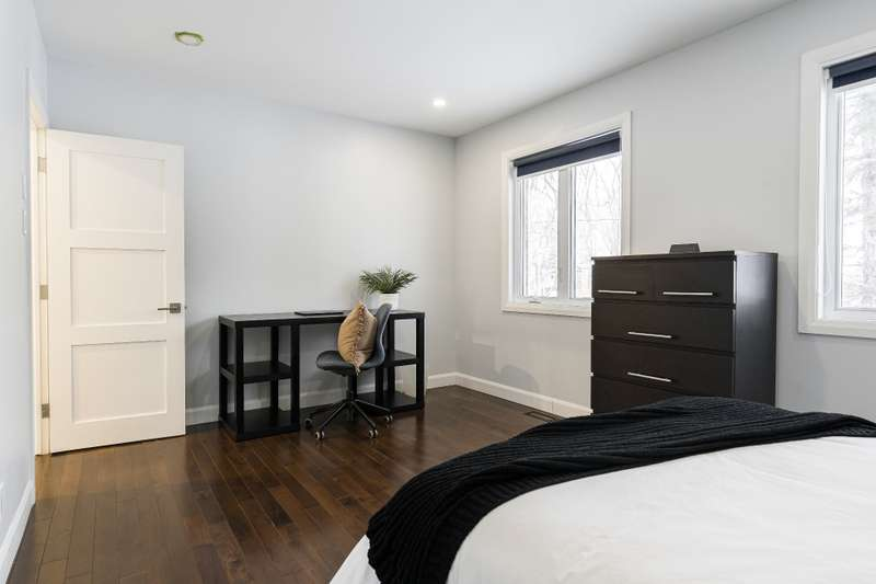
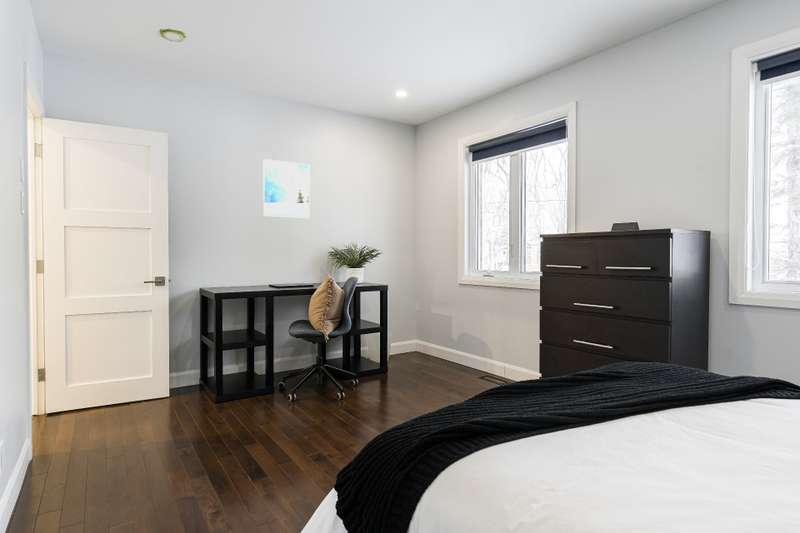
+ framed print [262,158,310,220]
